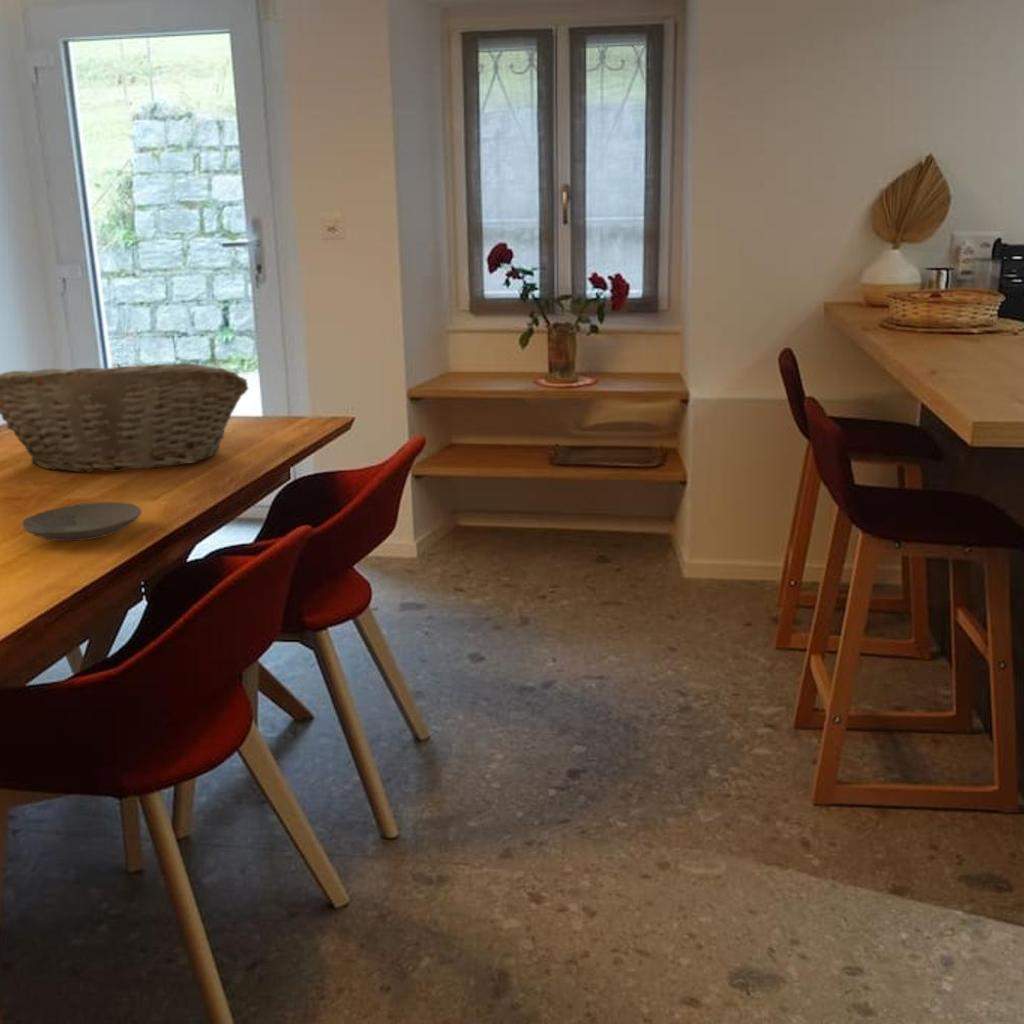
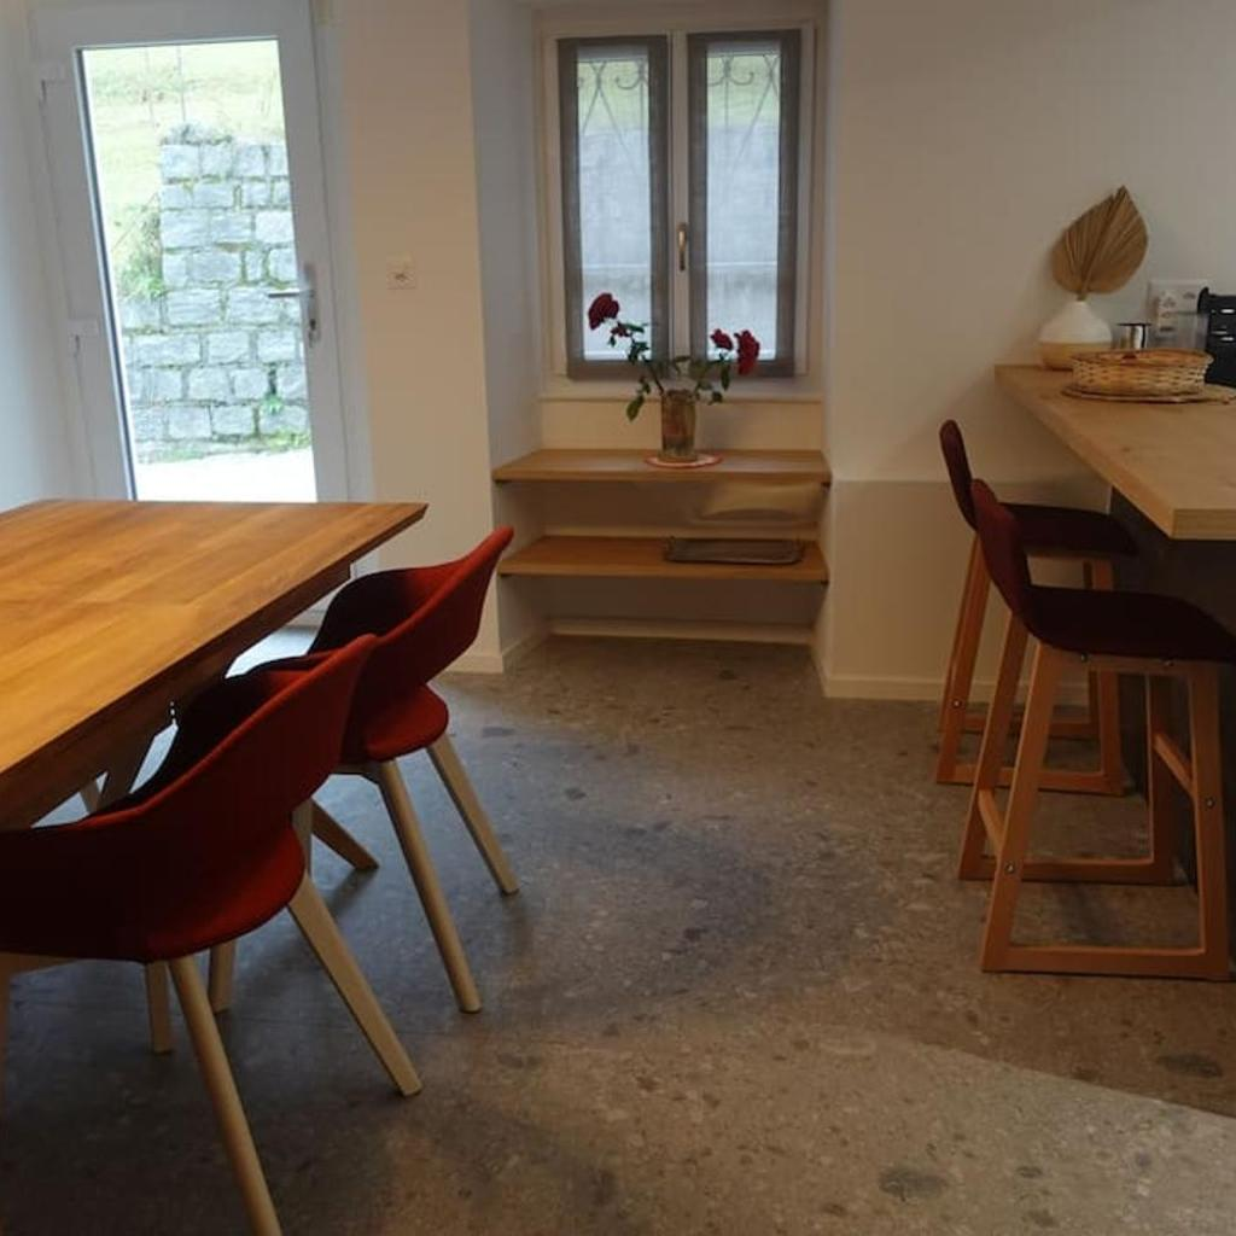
- fruit basket [0,362,250,473]
- plate [21,501,143,542]
